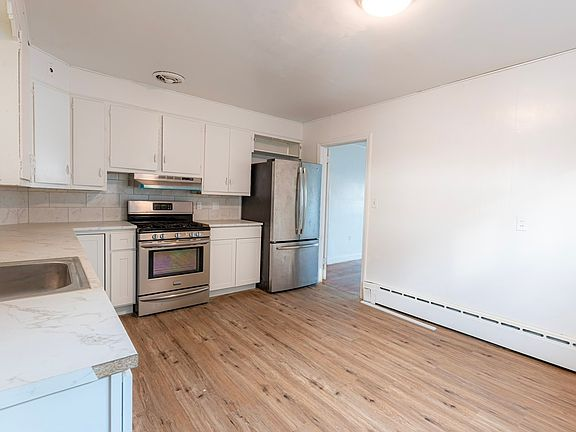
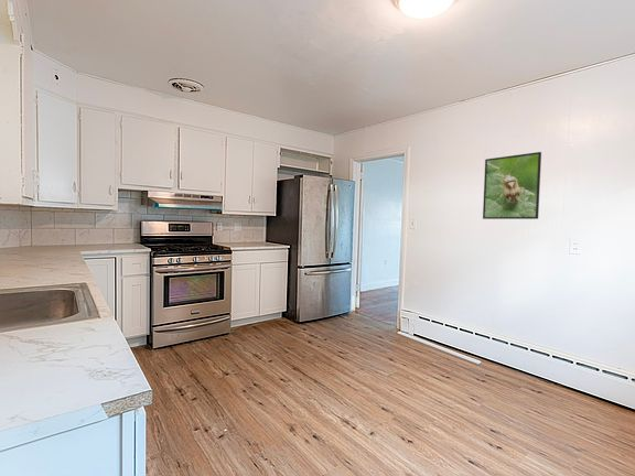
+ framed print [482,151,542,220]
